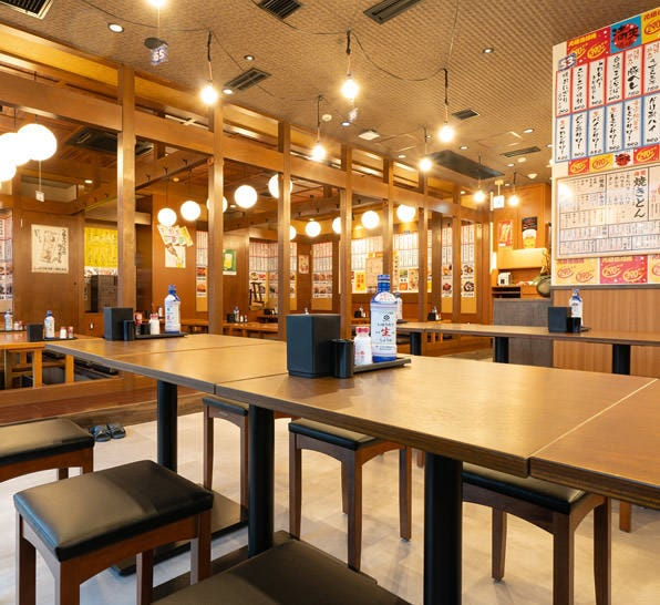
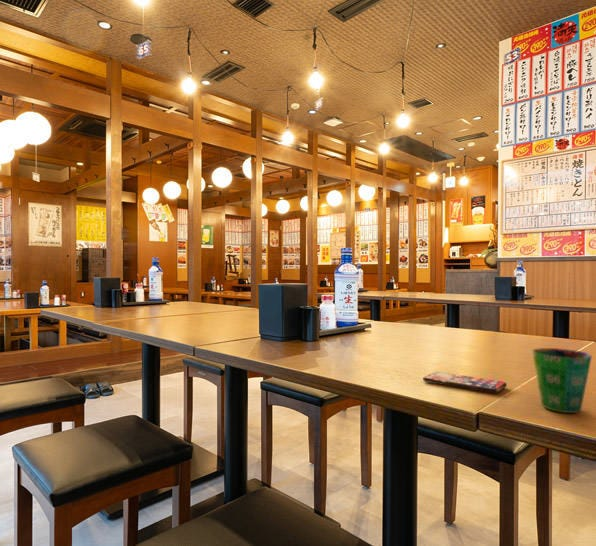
+ cup [531,347,593,414]
+ smartphone [422,371,508,394]
